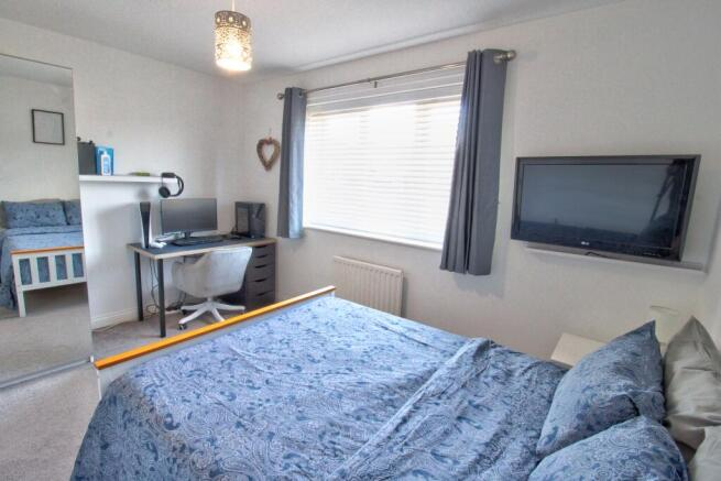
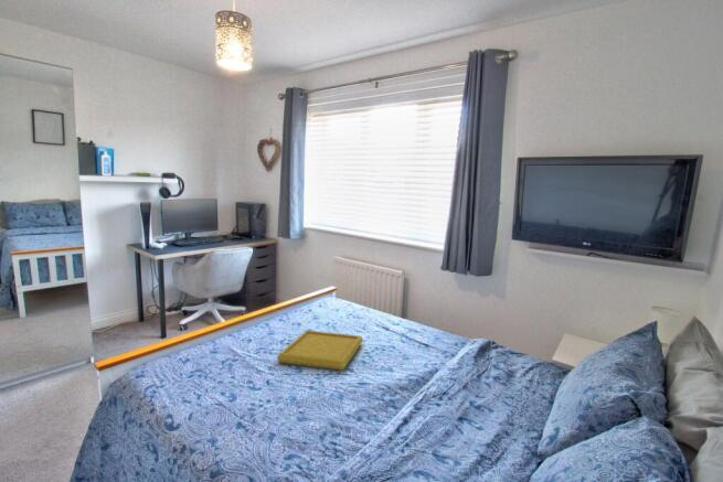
+ serving tray [276,330,364,372]
